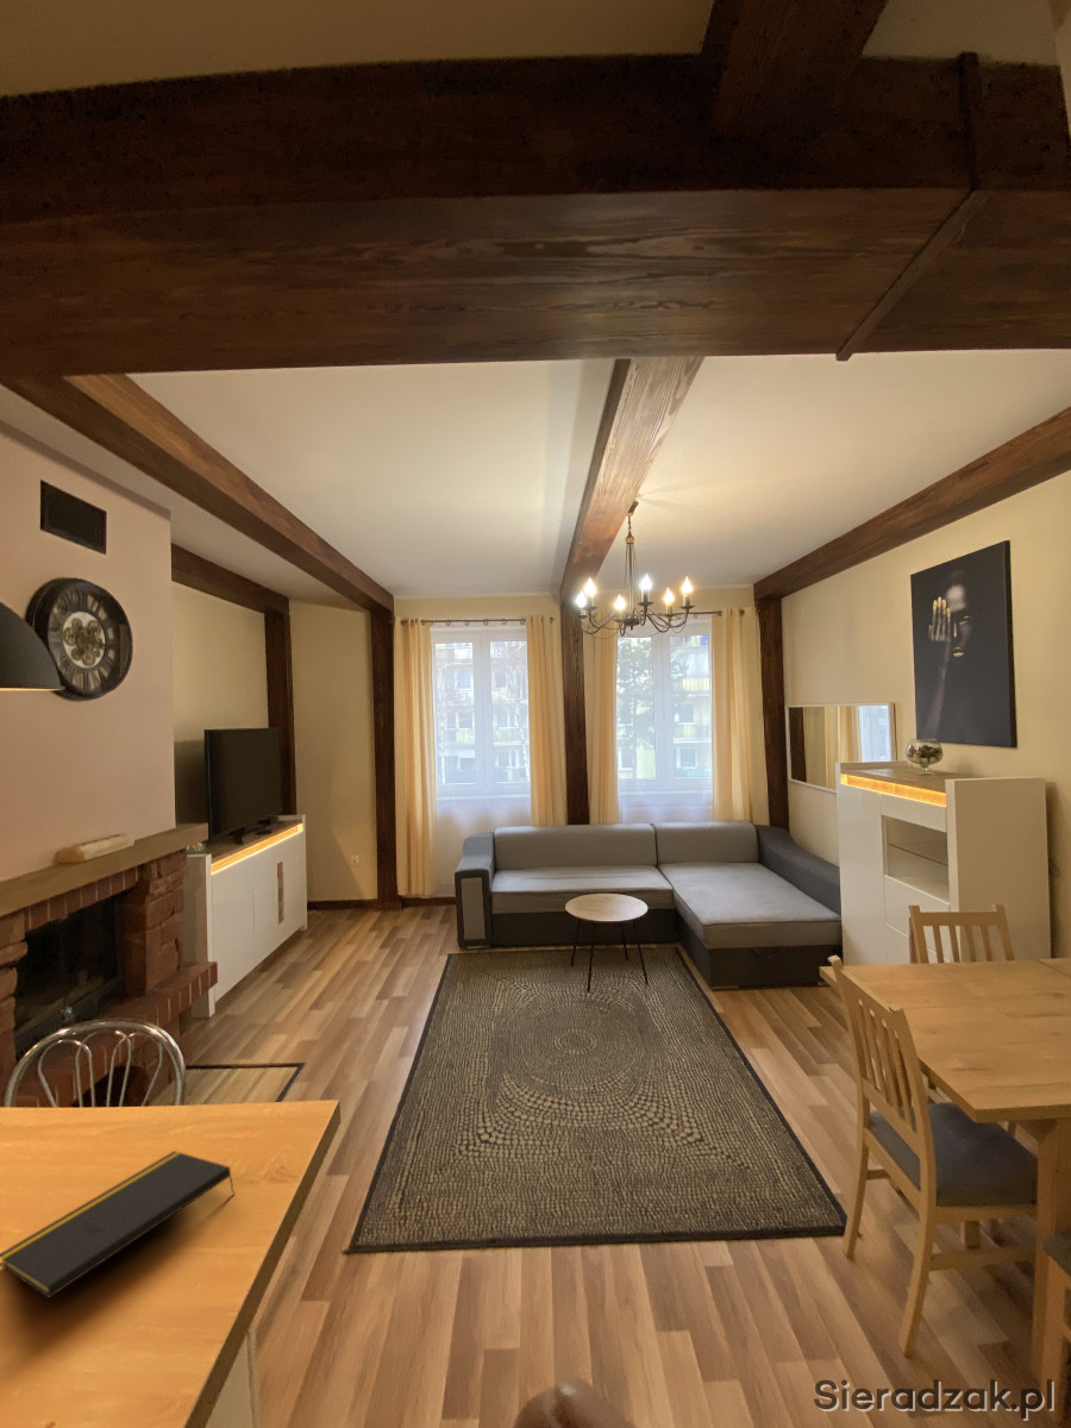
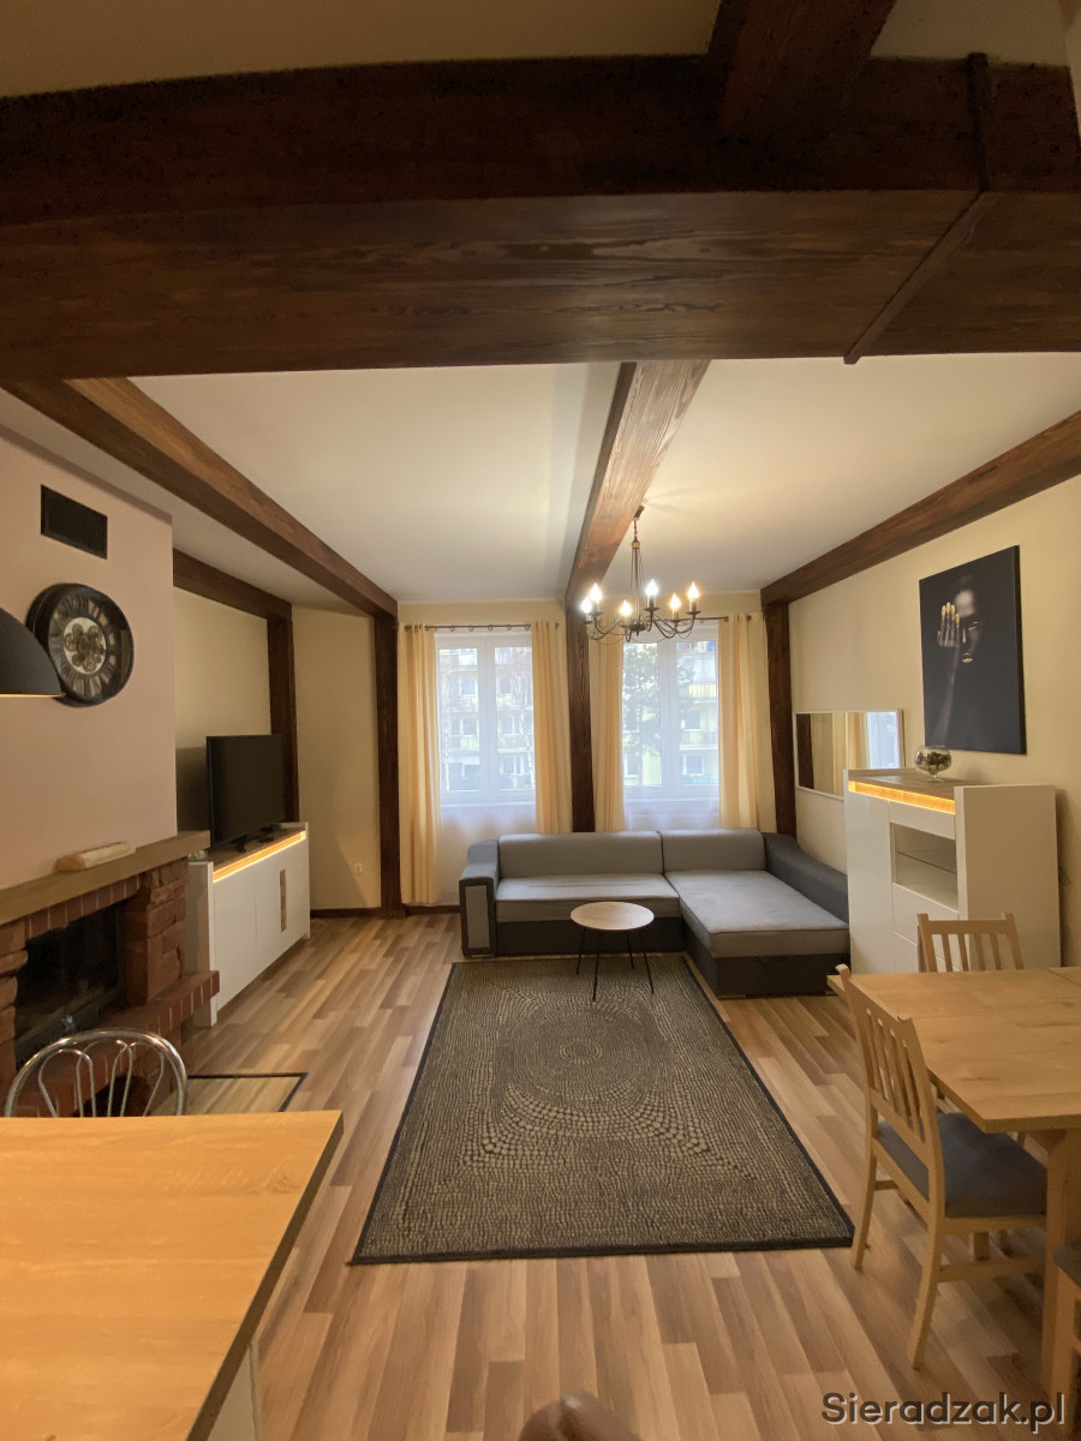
- notepad [0,1150,236,1299]
